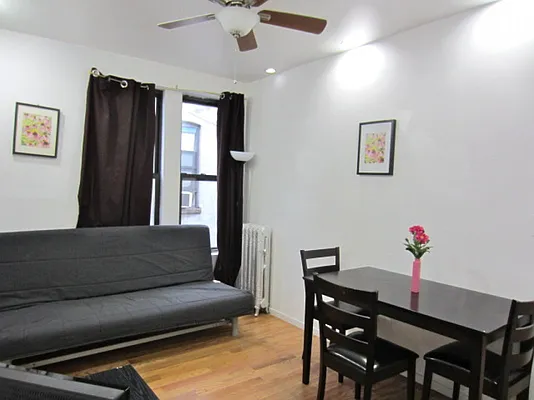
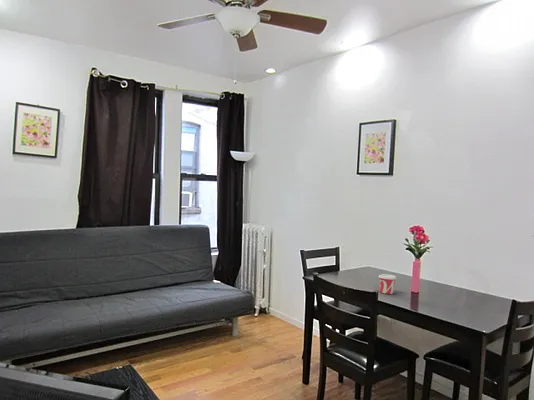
+ cup [378,273,397,295]
